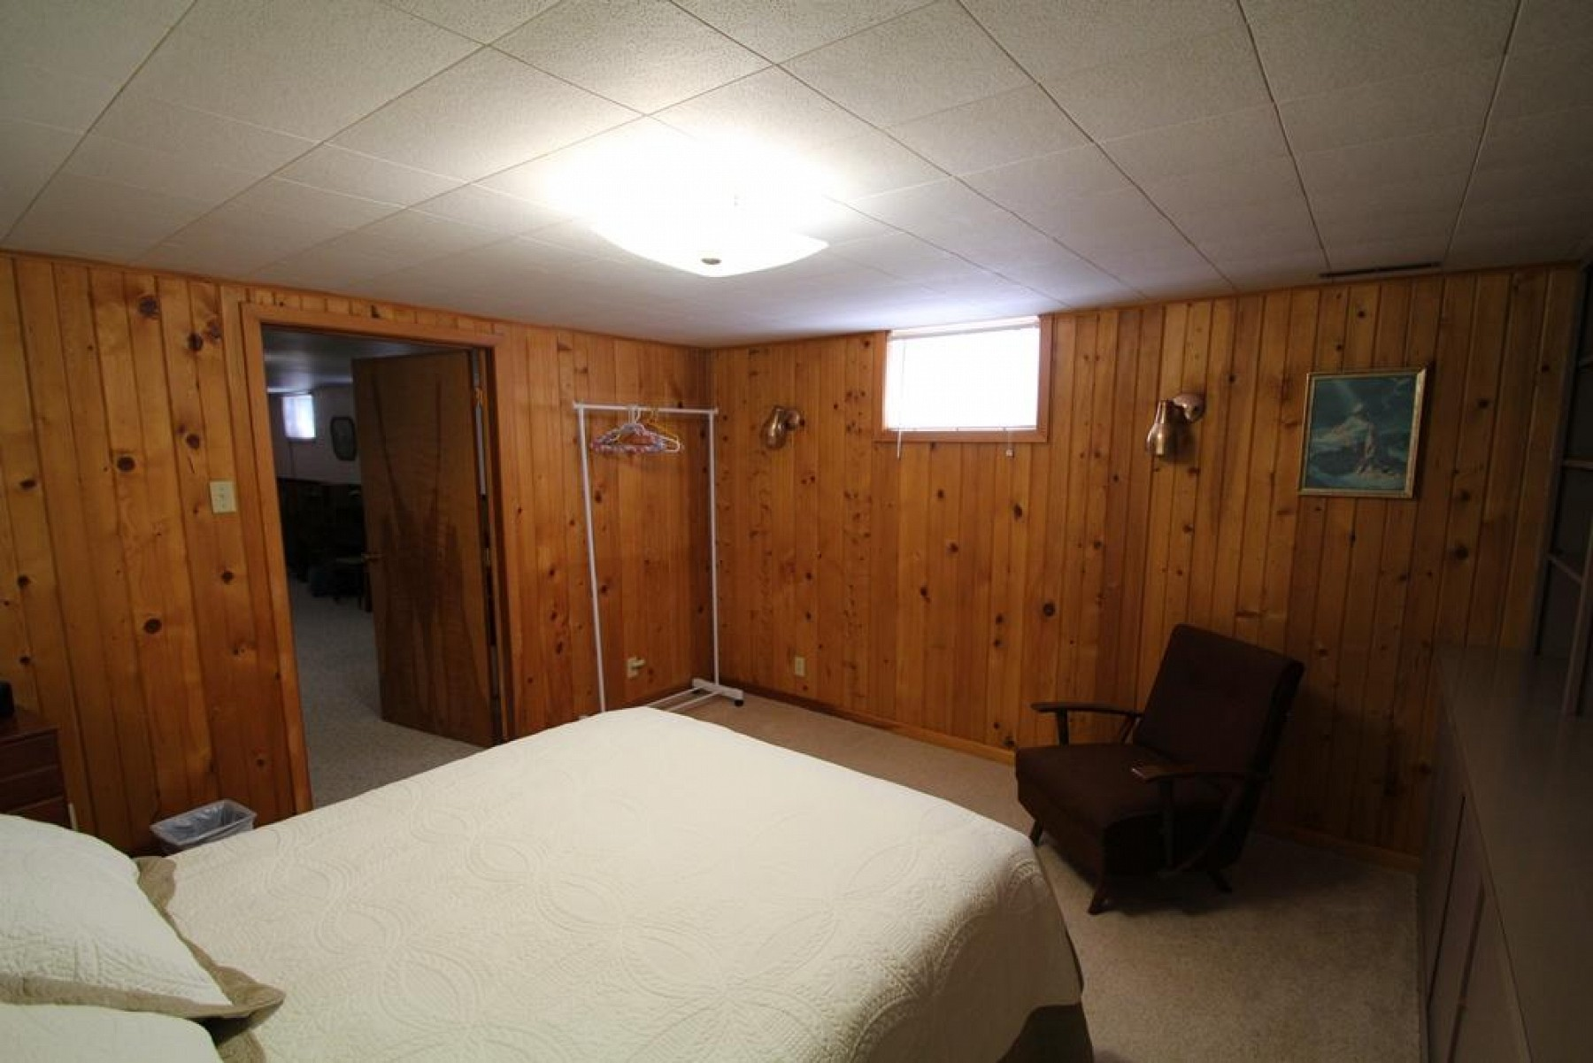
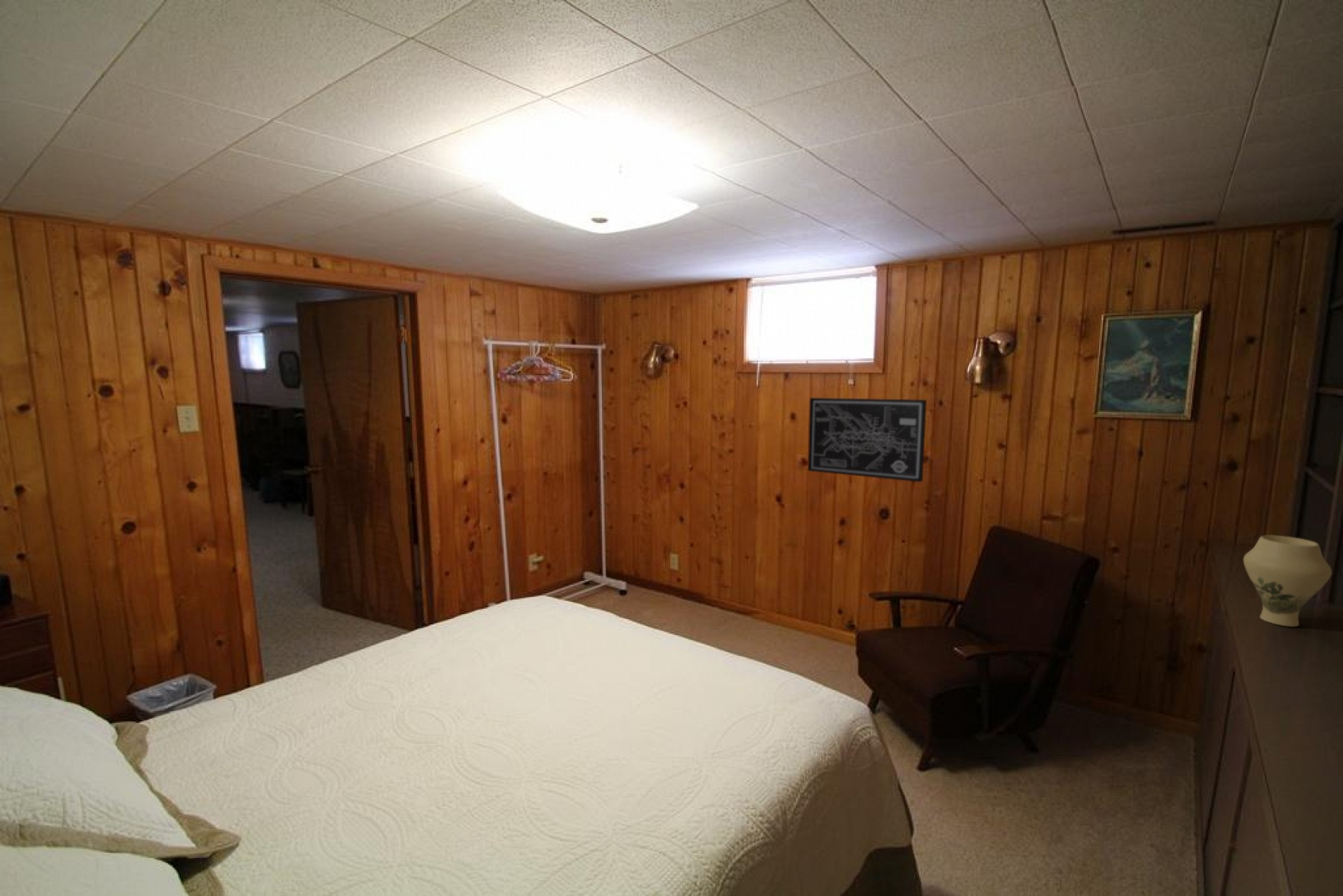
+ vase [1243,534,1333,627]
+ wall art [807,397,927,483]
